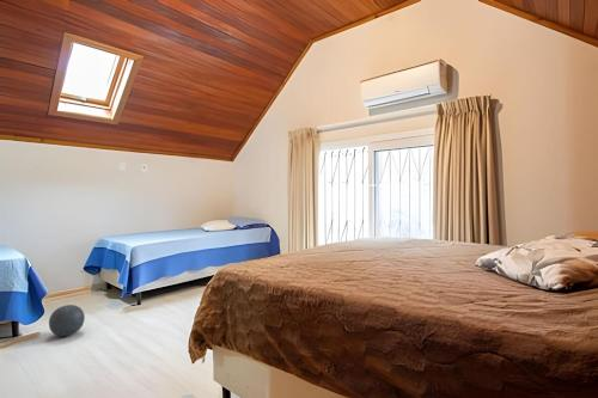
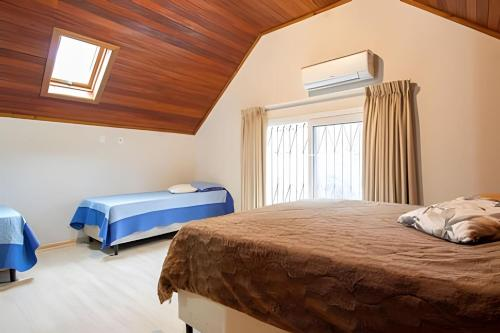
- ball [48,304,86,337]
